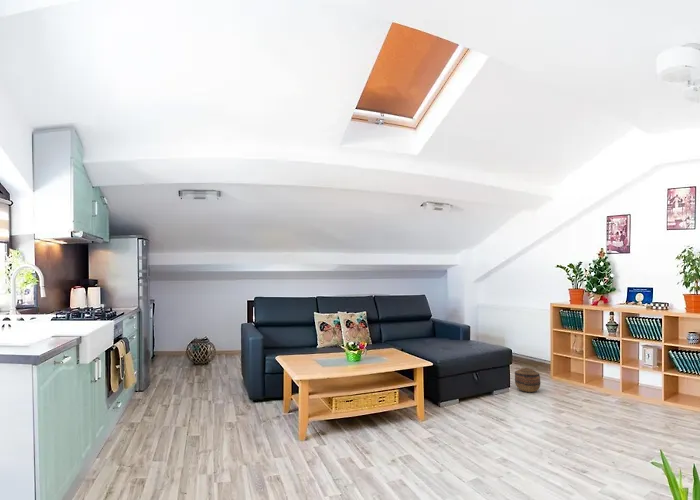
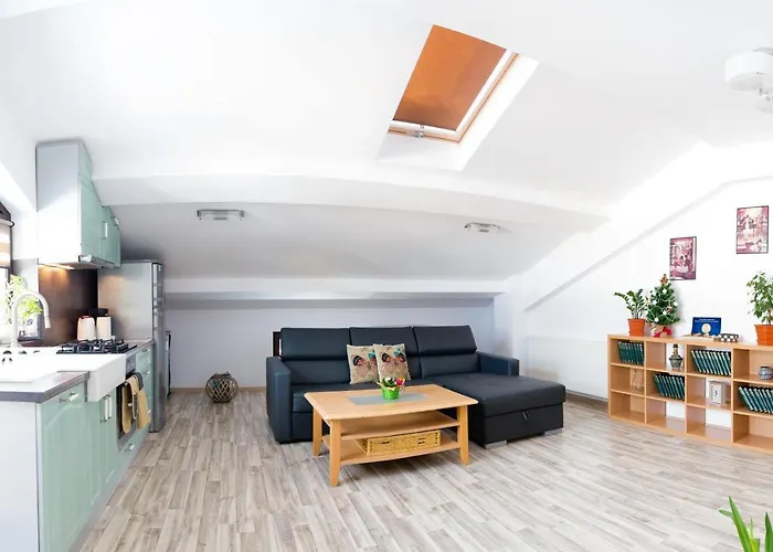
- basket [514,367,541,393]
